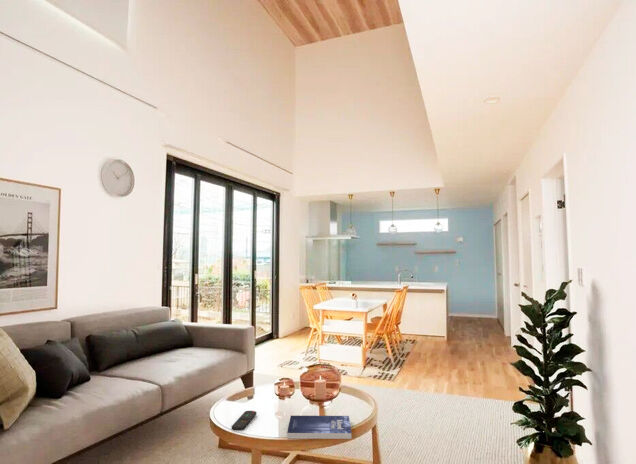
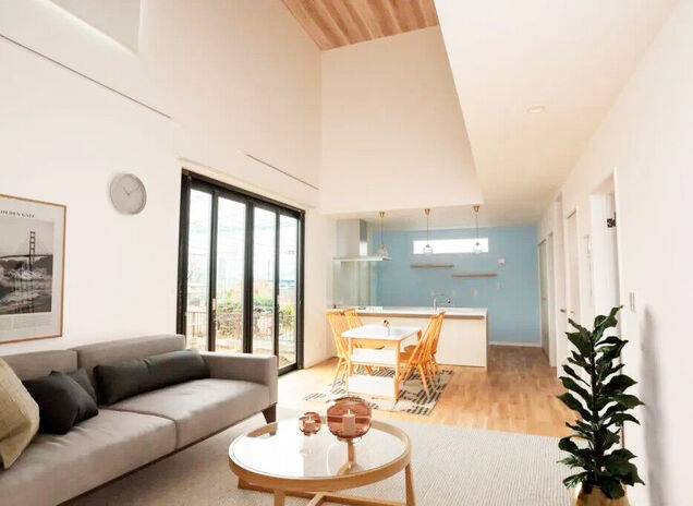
- remote control [231,410,257,432]
- book [286,415,352,440]
